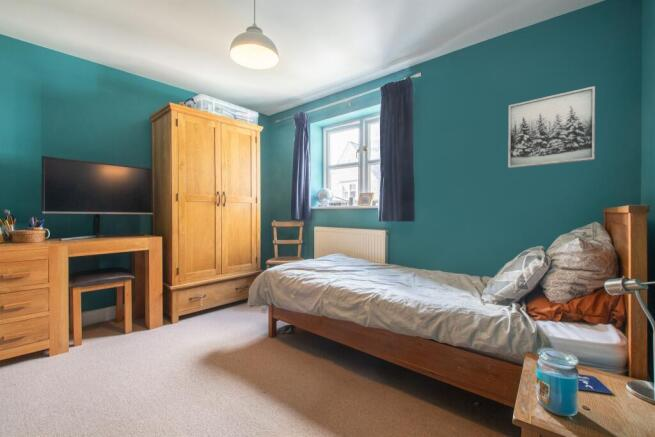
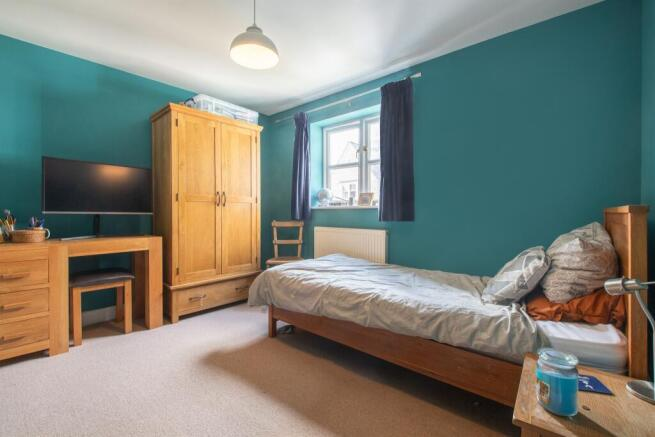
- wall art [507,85,596,169]
